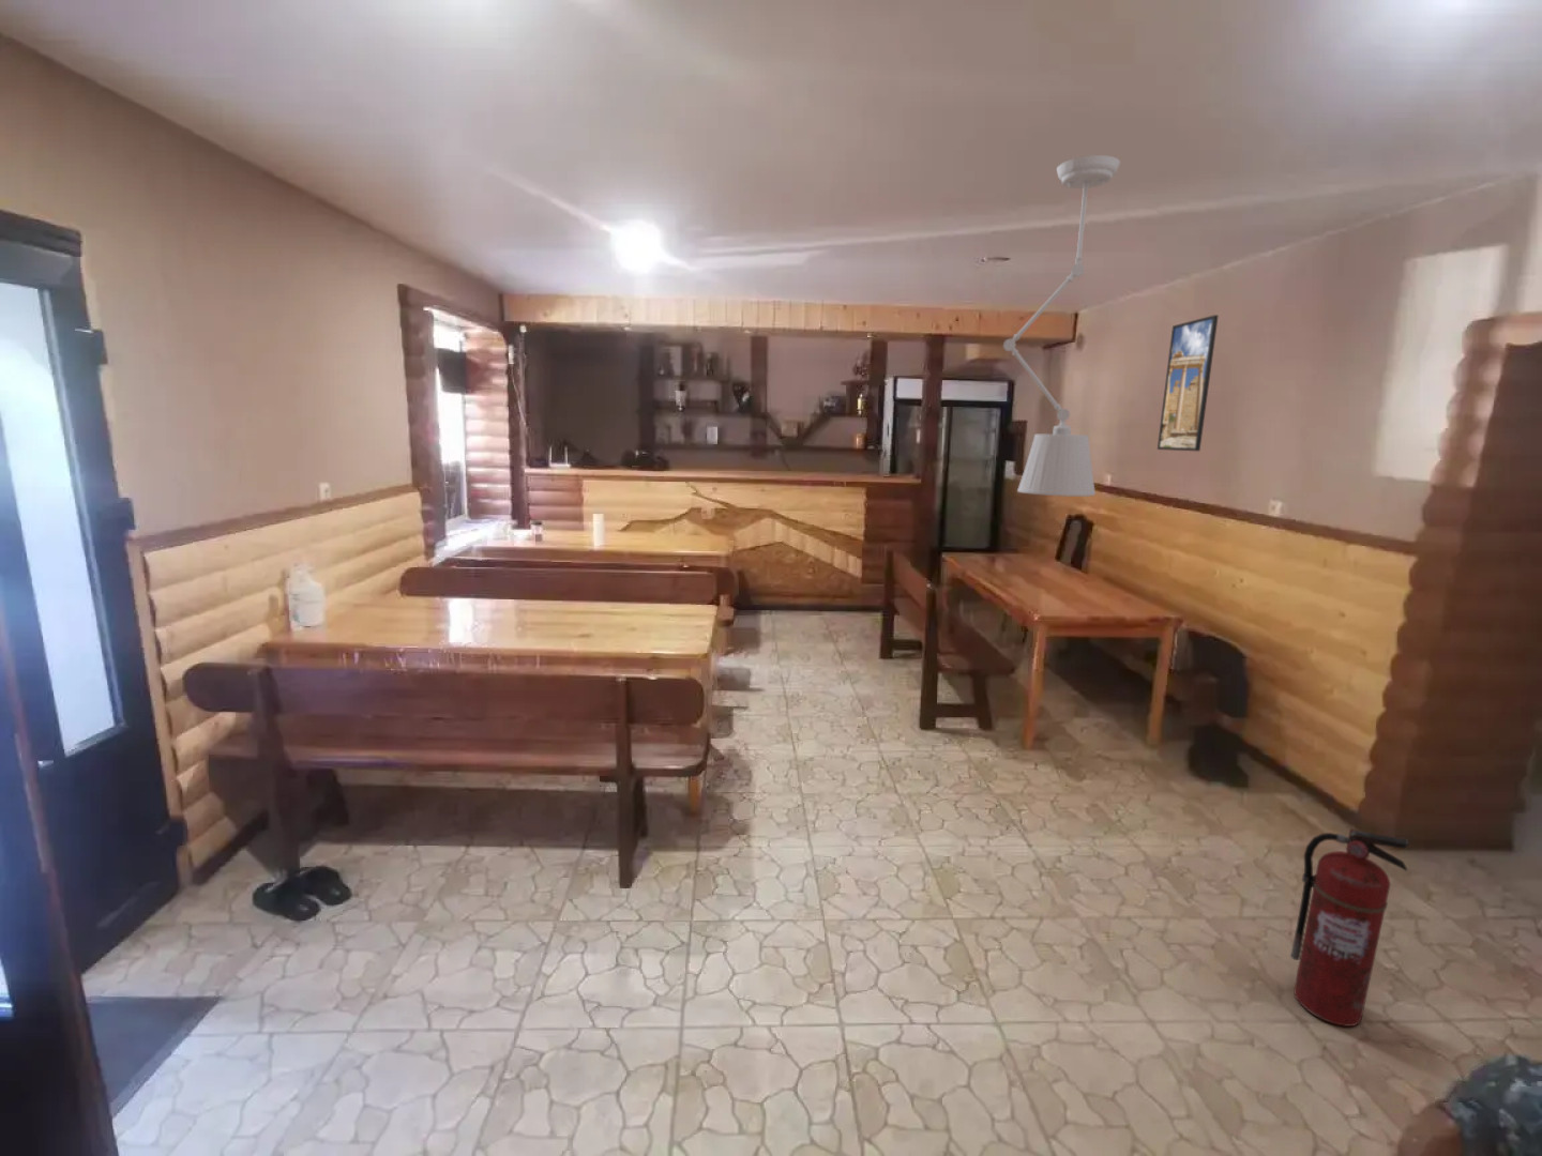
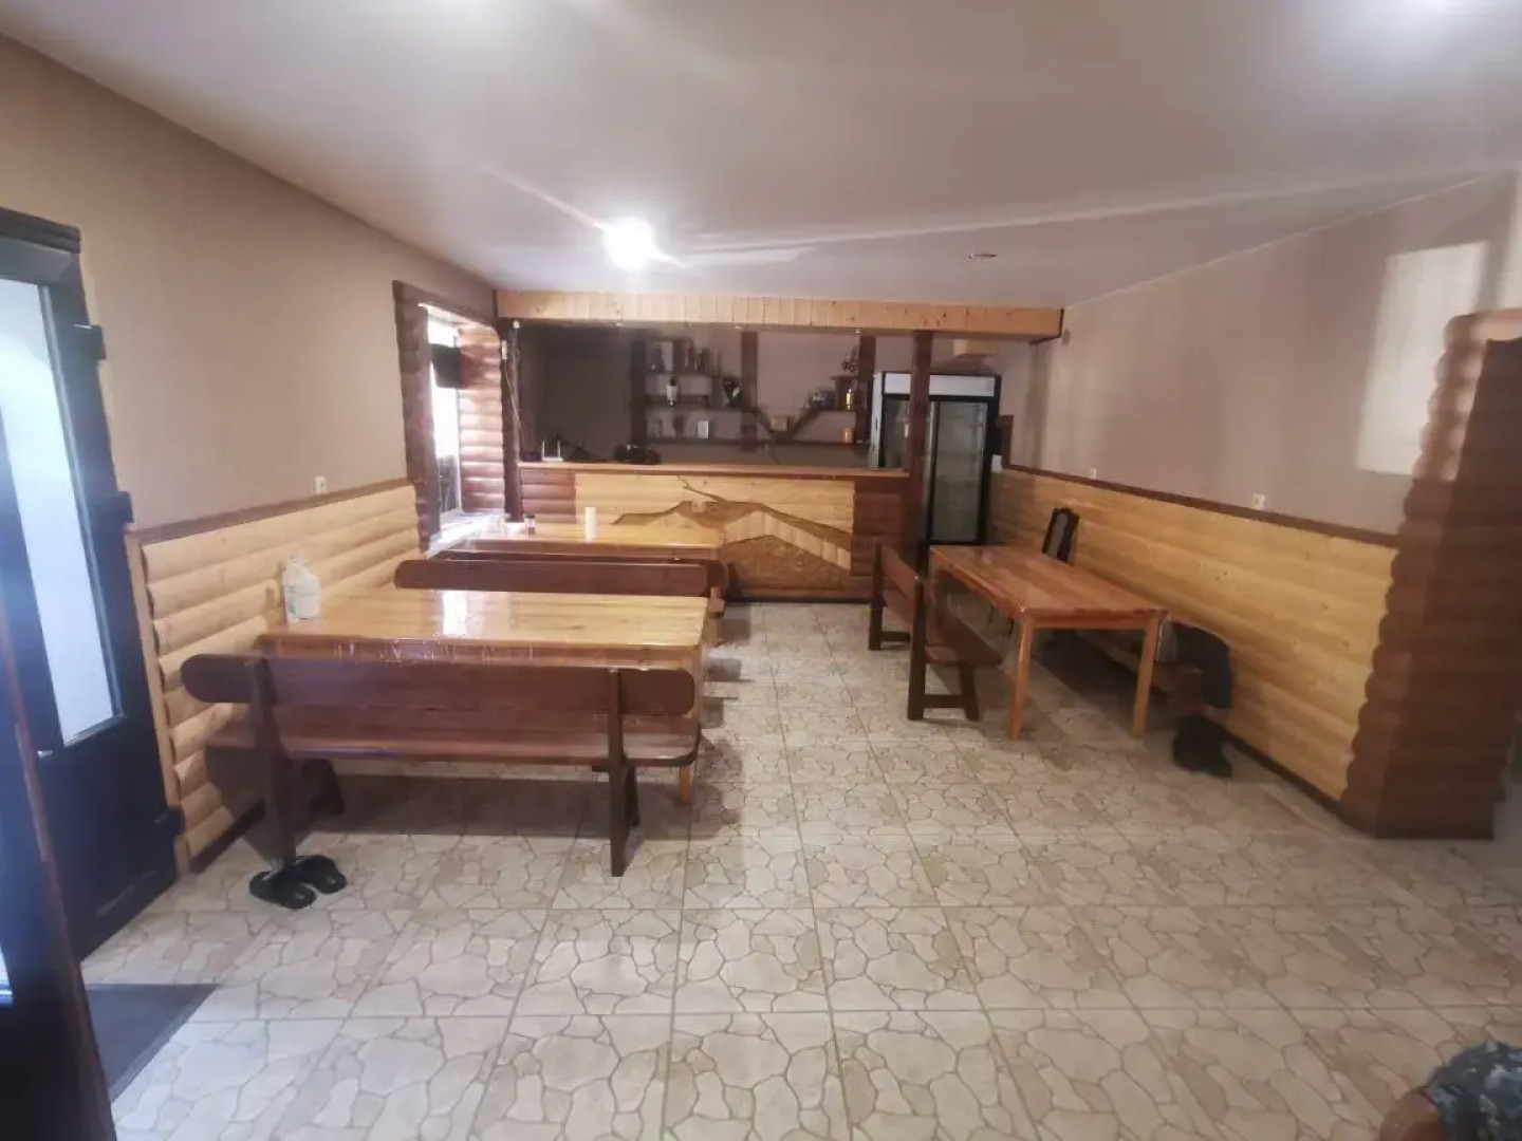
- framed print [1157,313,1220,453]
- fire extinguisher [1289,827,1410,1027]
- pendant lamp [1003,154,1121,498]
